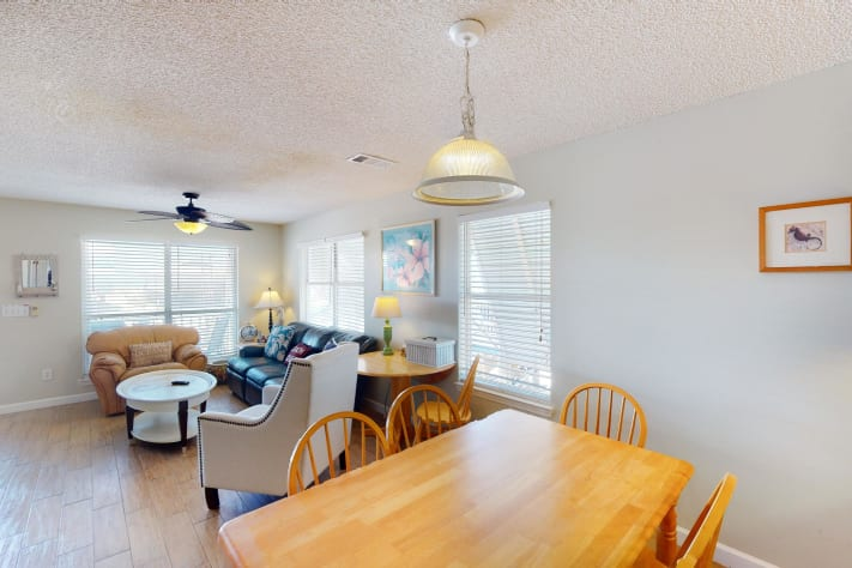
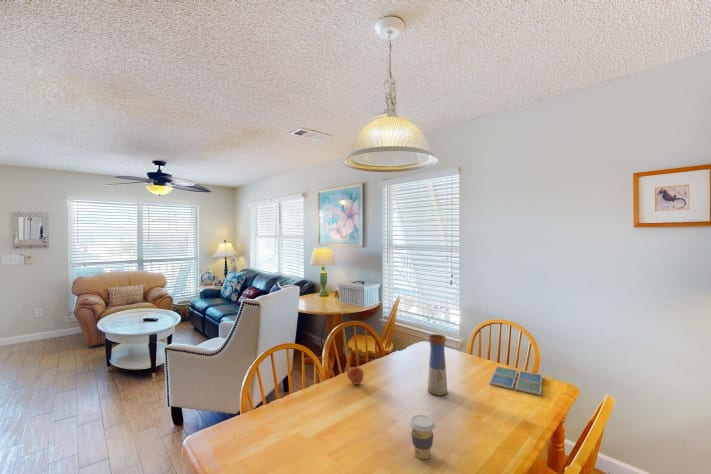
+ drink coaster [488,365,543,396]
+ vase [427,333,449,397]
+ coffee cup [409,414,436,460]
+ apple [346,365,365,385]
